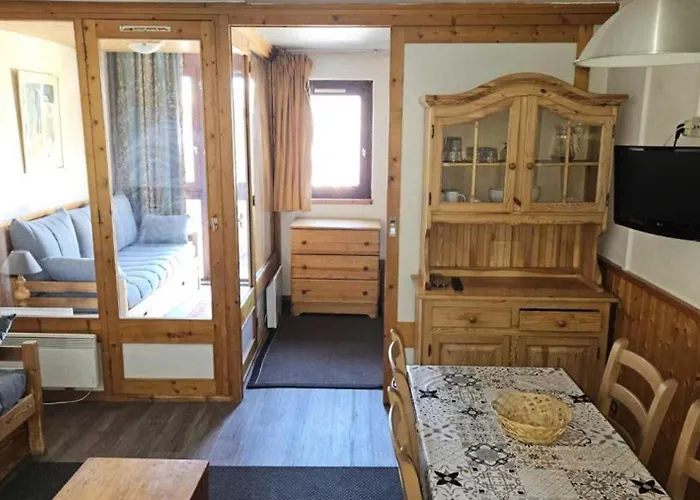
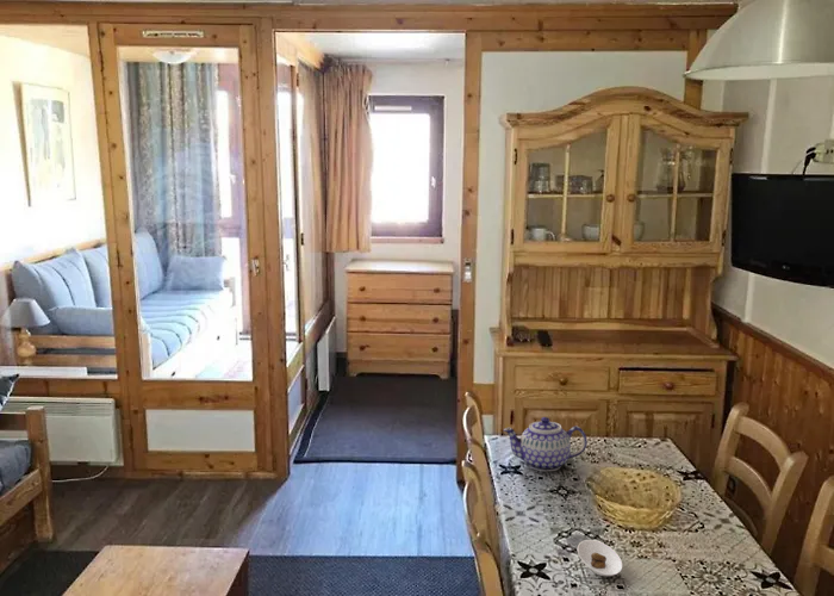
+ teapot [503,416,589,472]
+ saucer [577,539,623,577]
